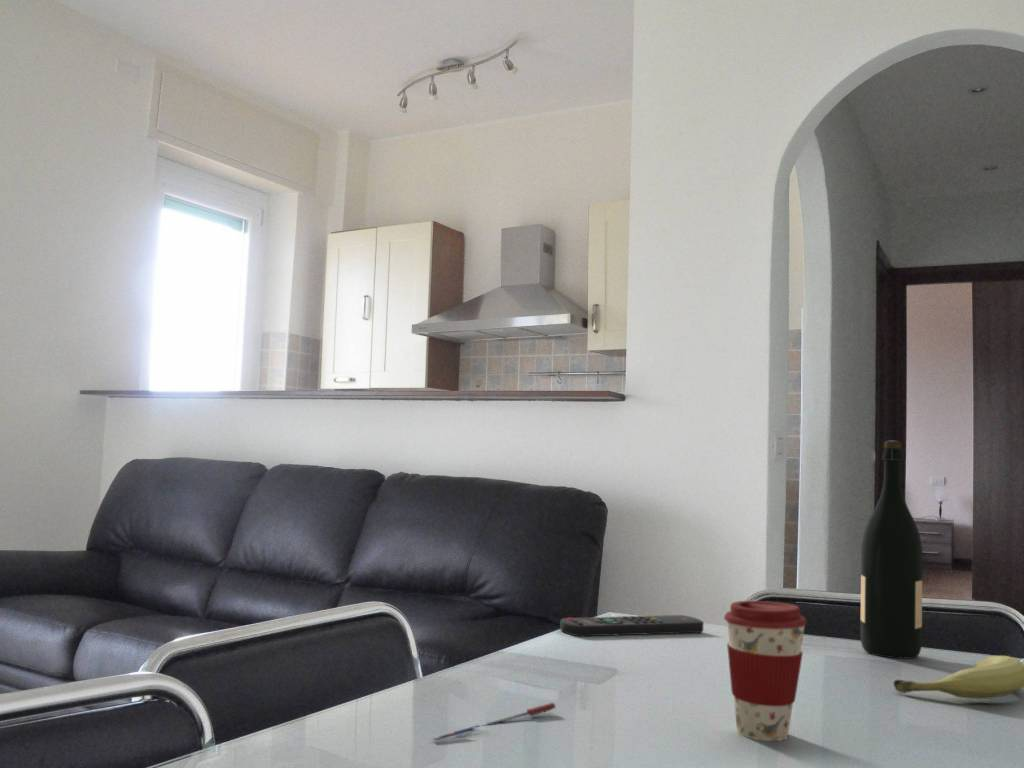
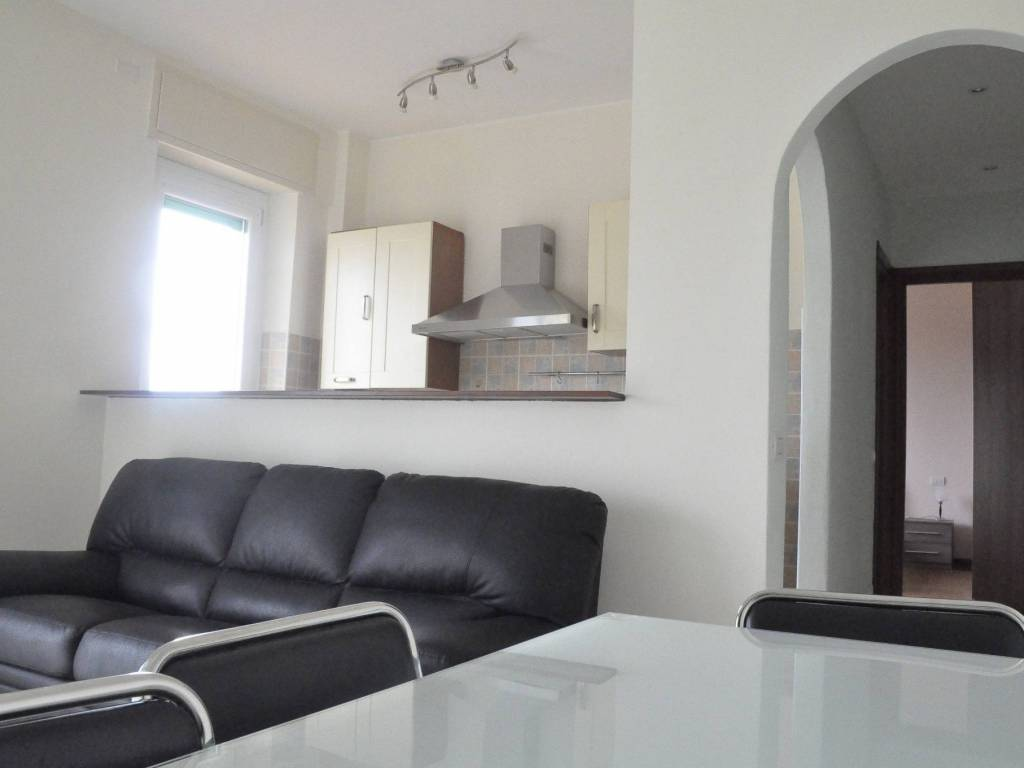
- wine bottle [859,439,923,660]
- remote control [559,614,705,637]
- pen [431,702,557,743]
- coffee cup [723,600,808,742]
- fruit [893,655,1024,700]
